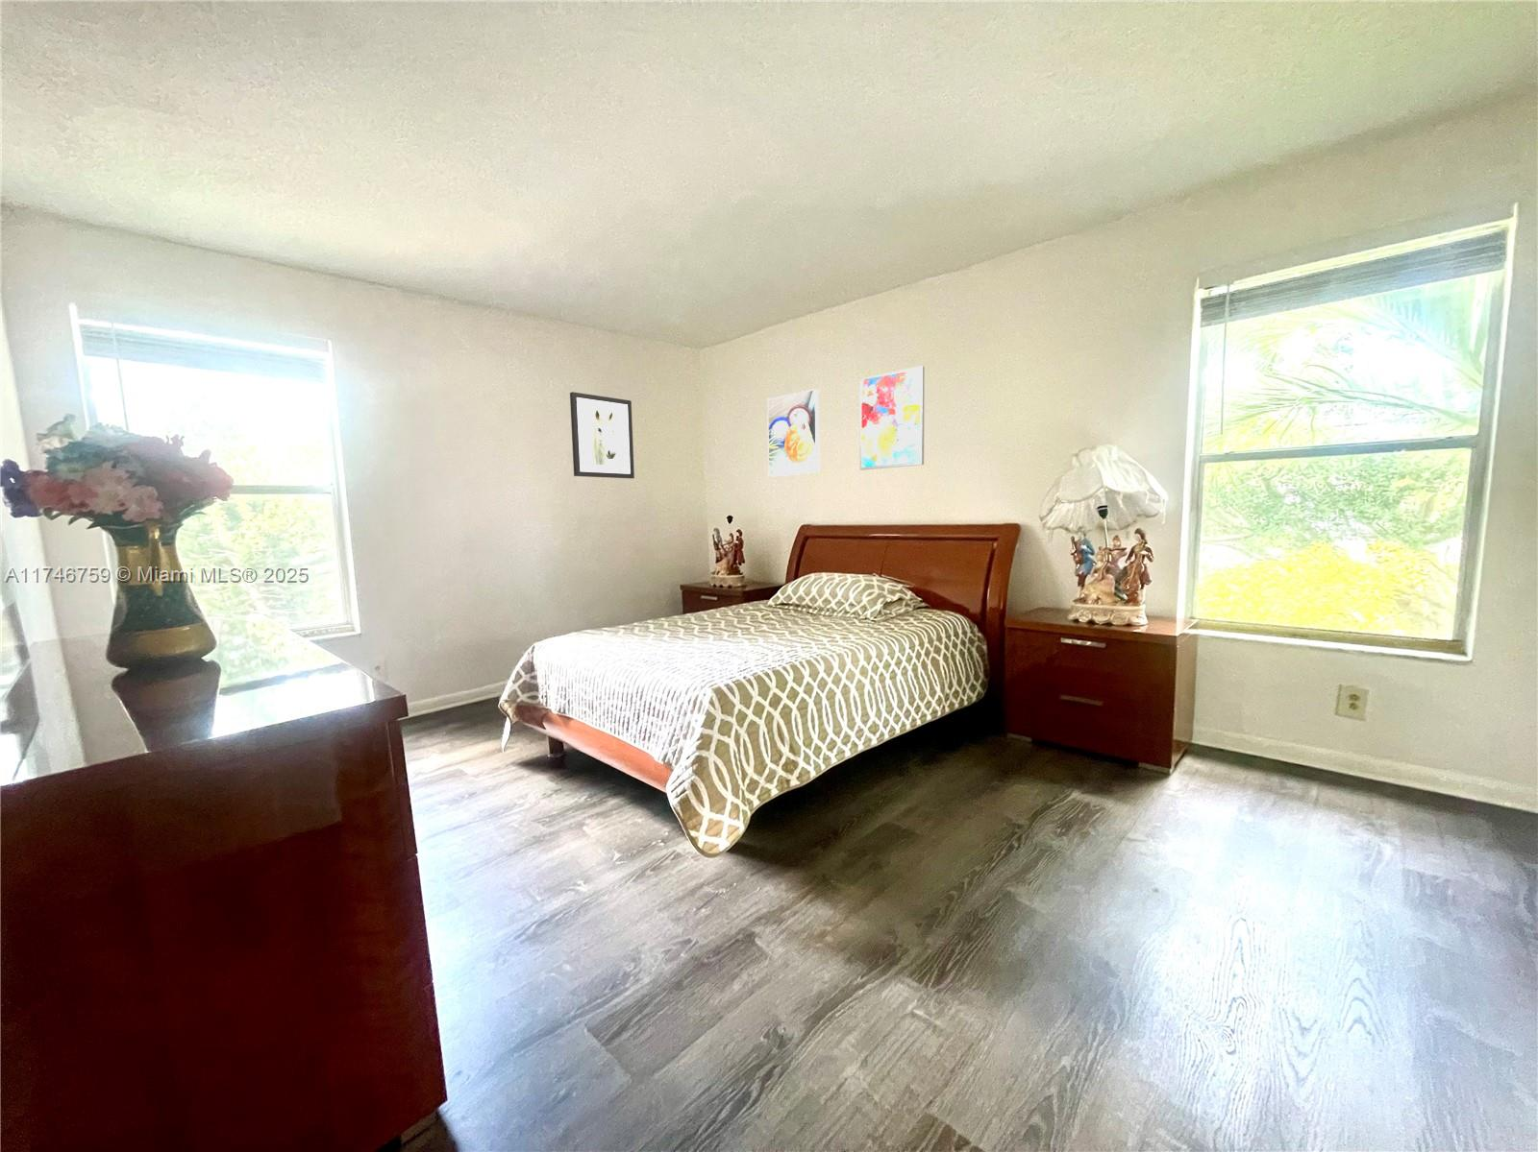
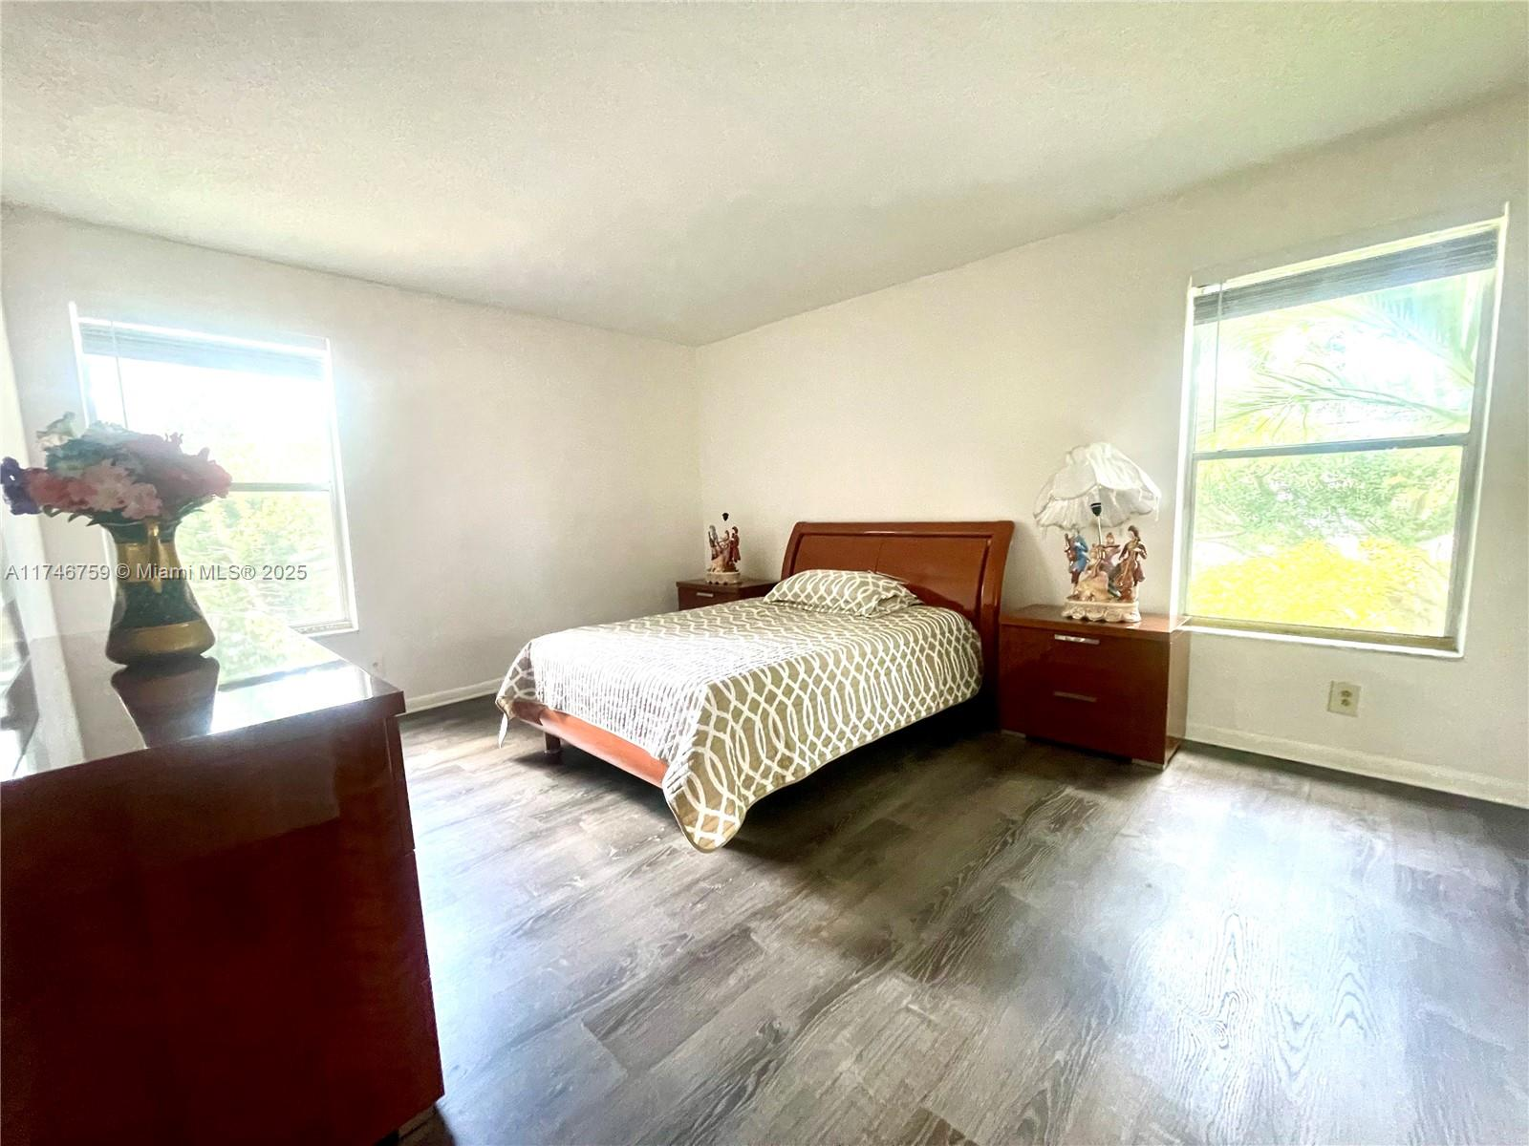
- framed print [767,388,820,478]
- wall art [859,364,925,472]
- wall art [569,391,636,479]
